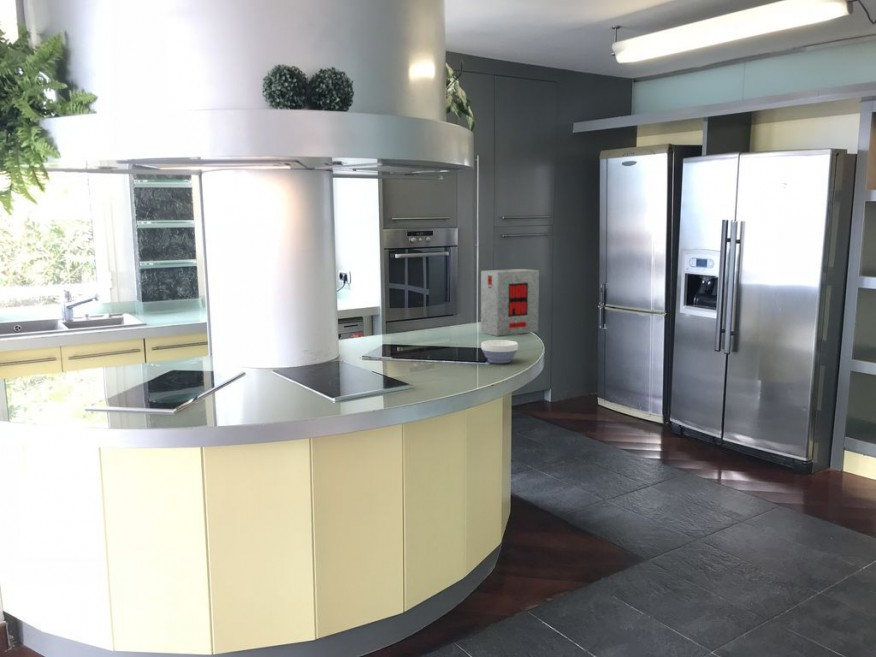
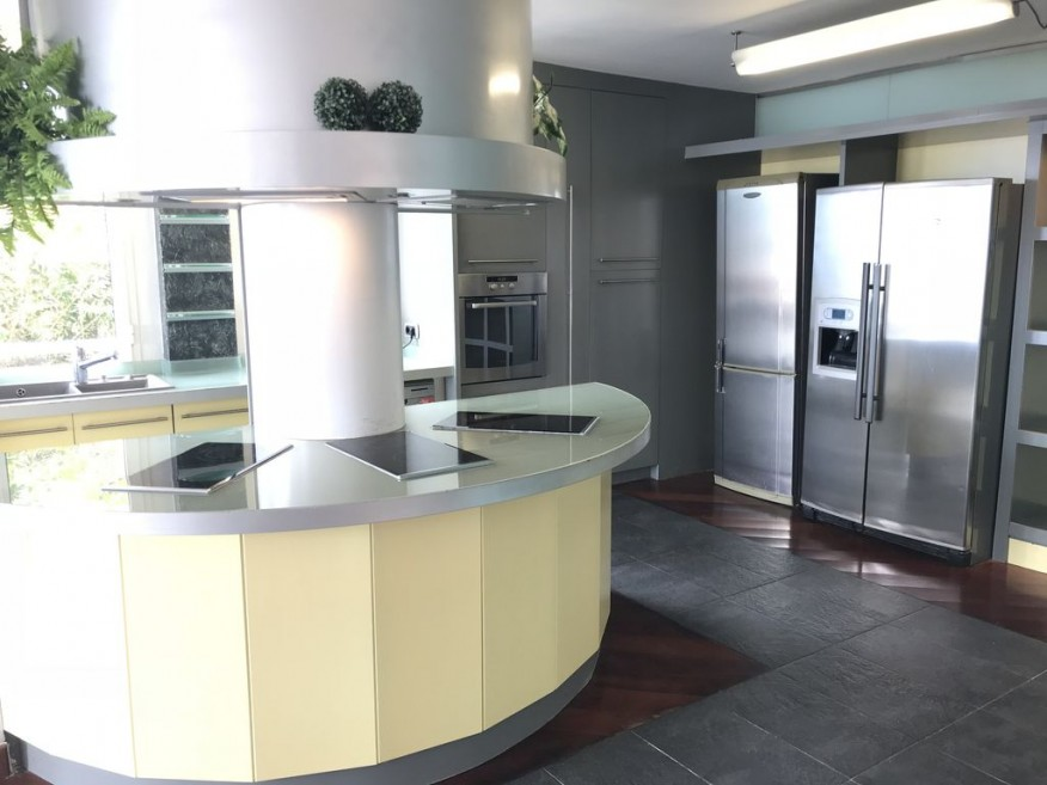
- bowl [480,339,519,365]
- cereal box [480,268,540,337]
